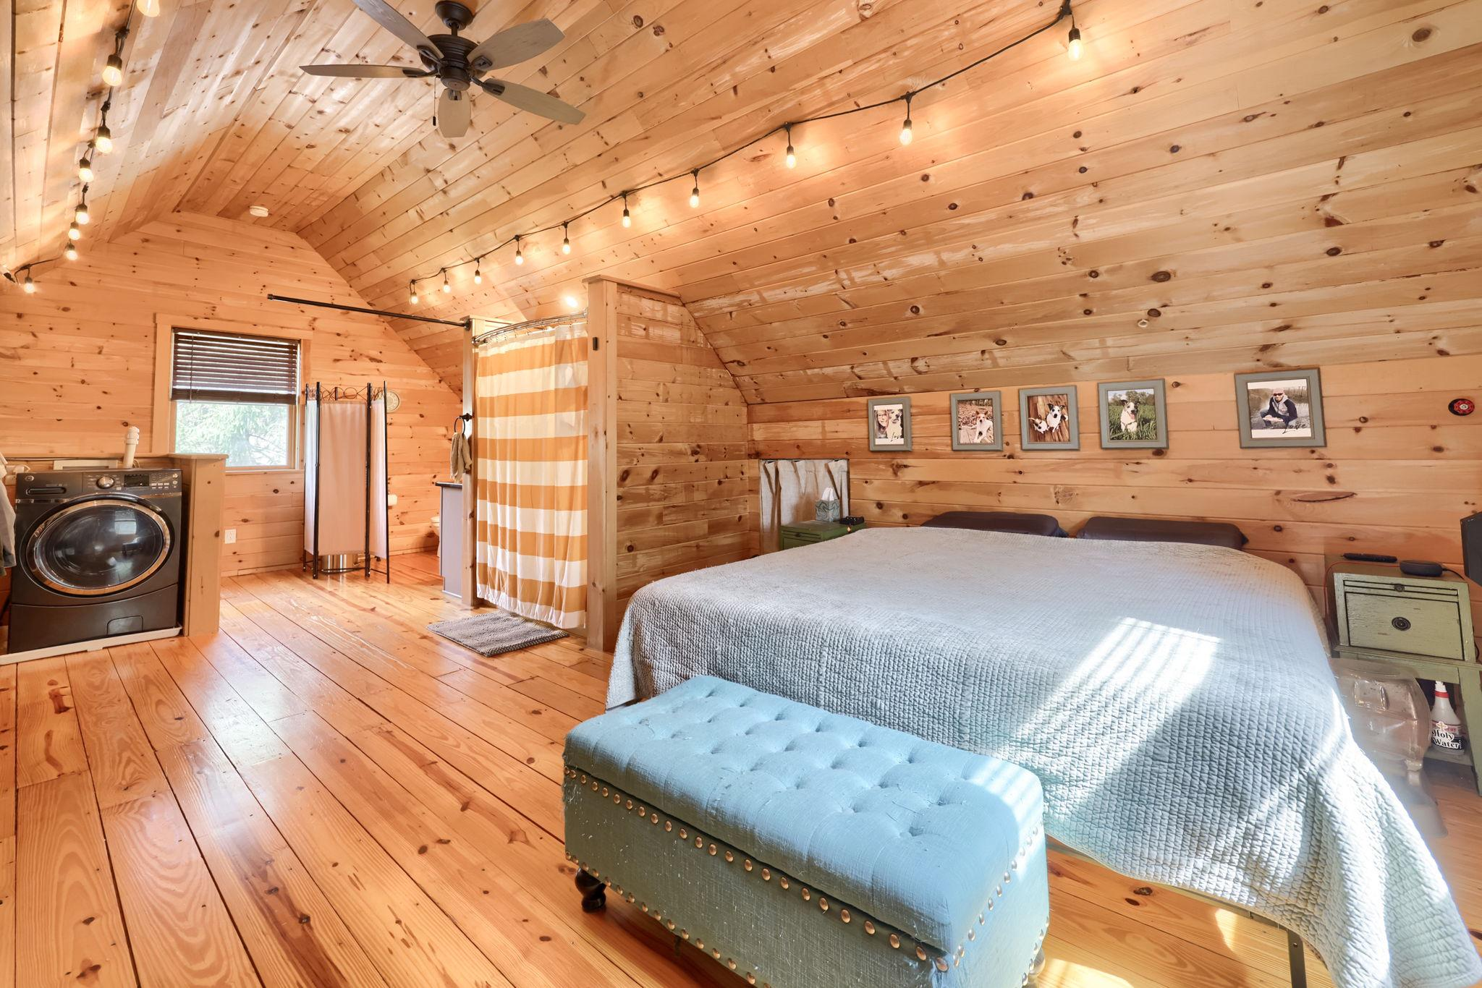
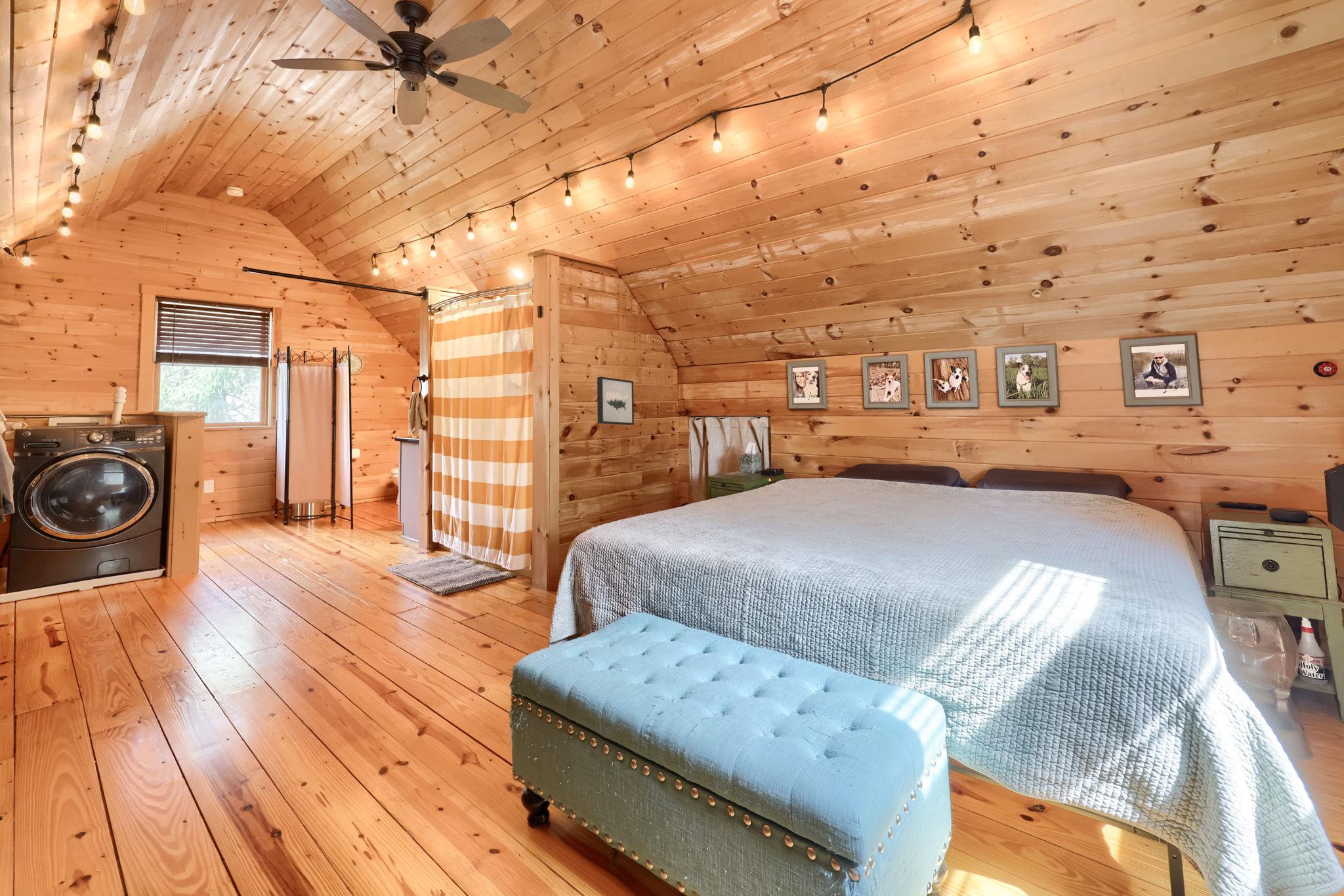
+ wall art [597,376,635,426]
